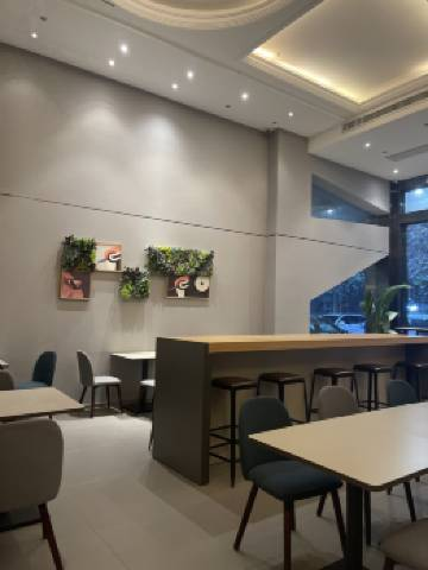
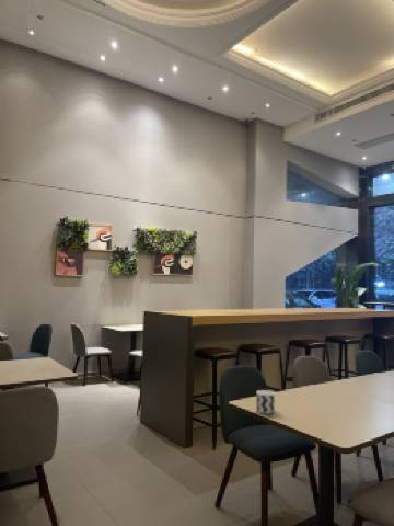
+ cup [255,389,276,414]
